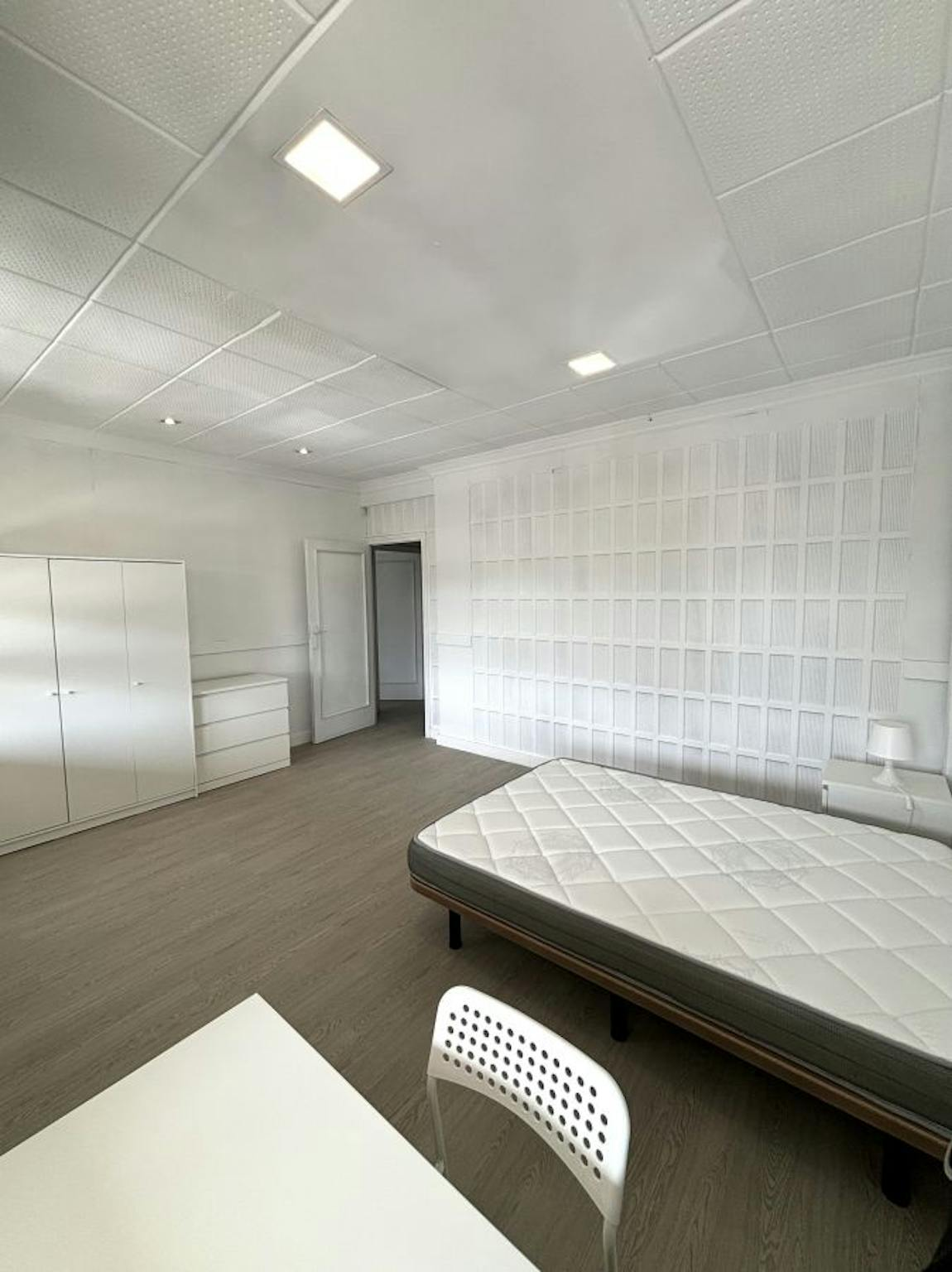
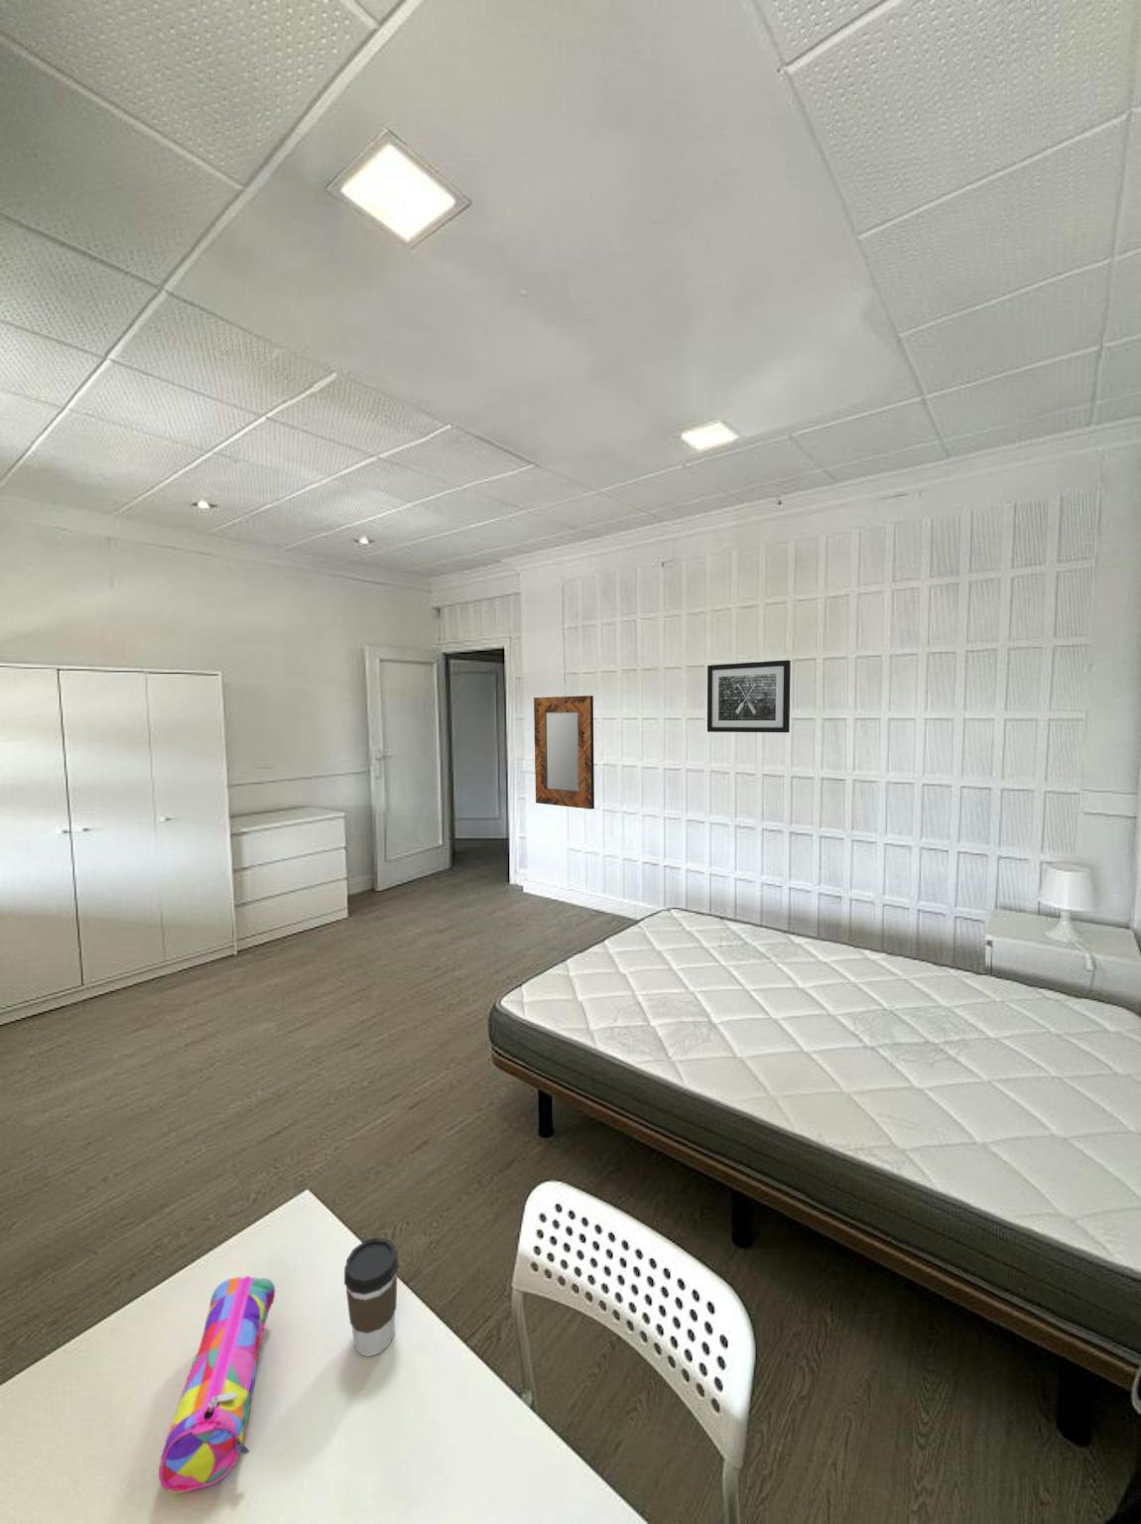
+ home mirror [533,695,596,810]
+ coffee cup [343,1236,400,1357]
+ wall art [706,659,792,733]
+ pencil case [158,1275,276,1494]
